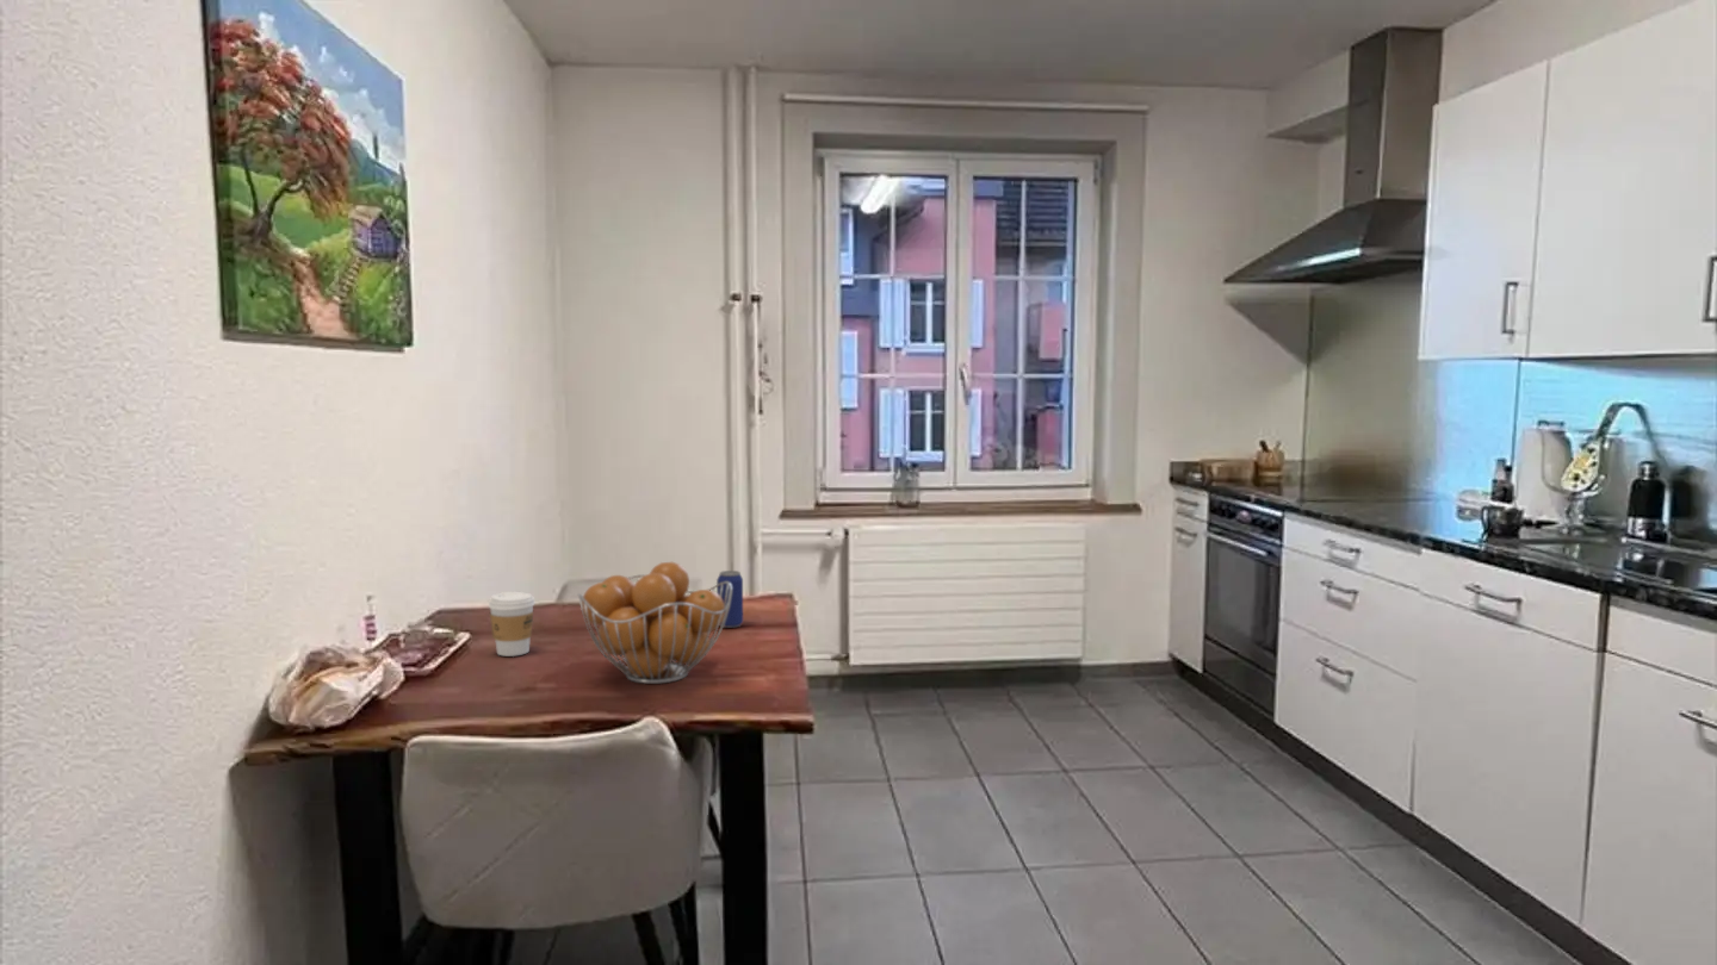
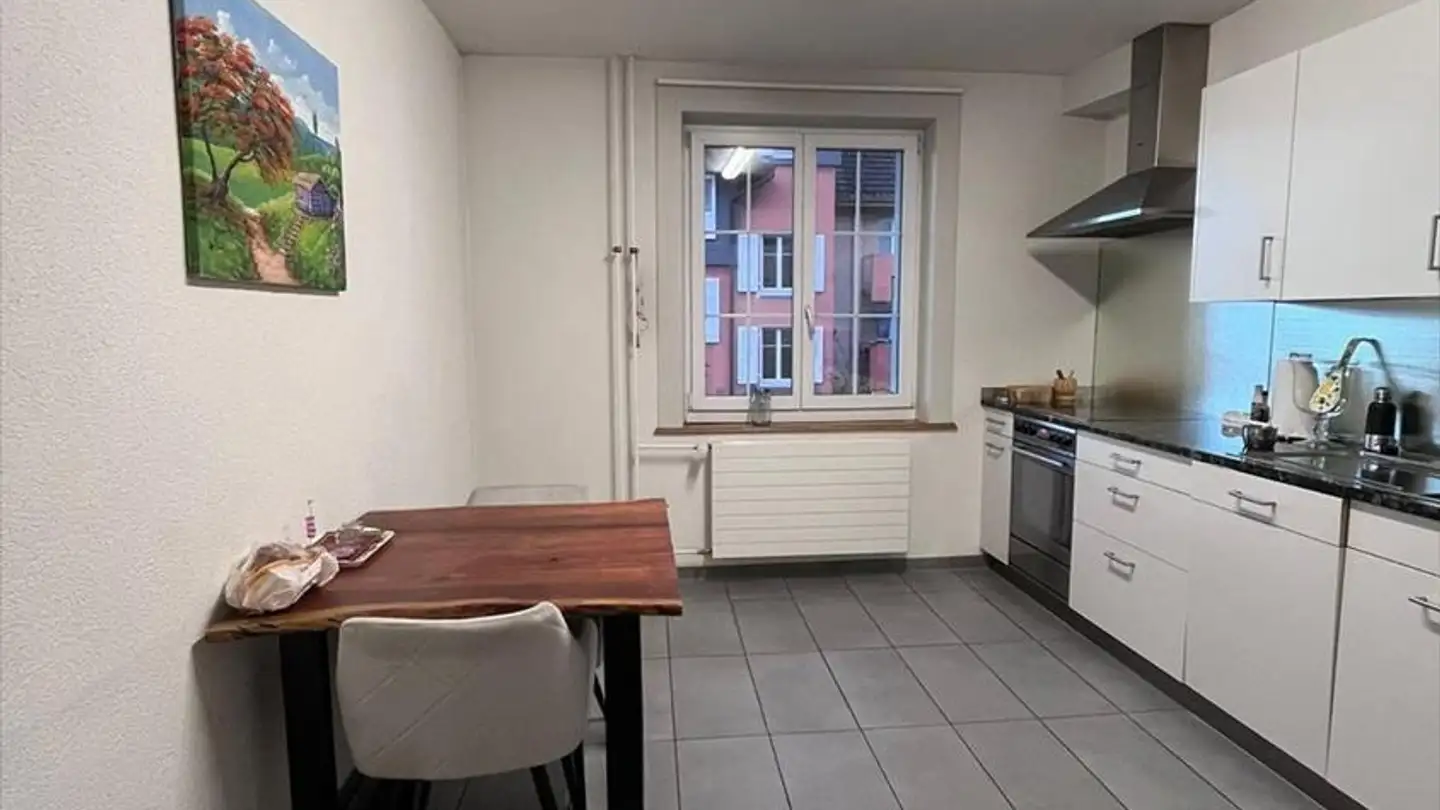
- fruit basket [577,561,732,685]
- beverage can [715,569,744,629]
- coffee cup [488,591,537,658]
